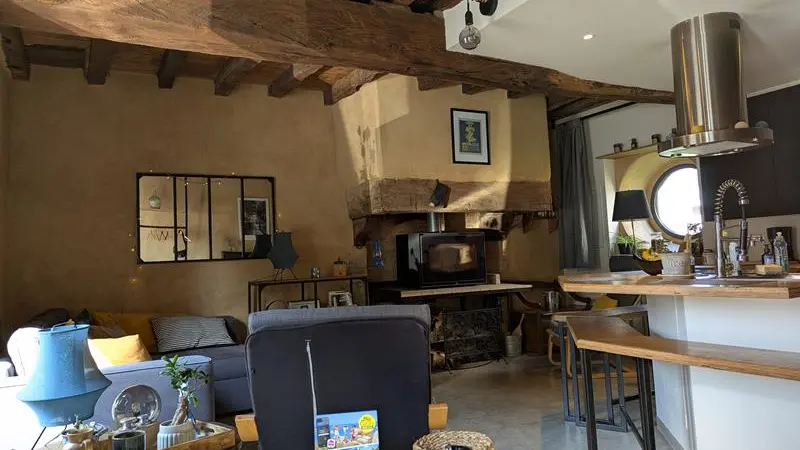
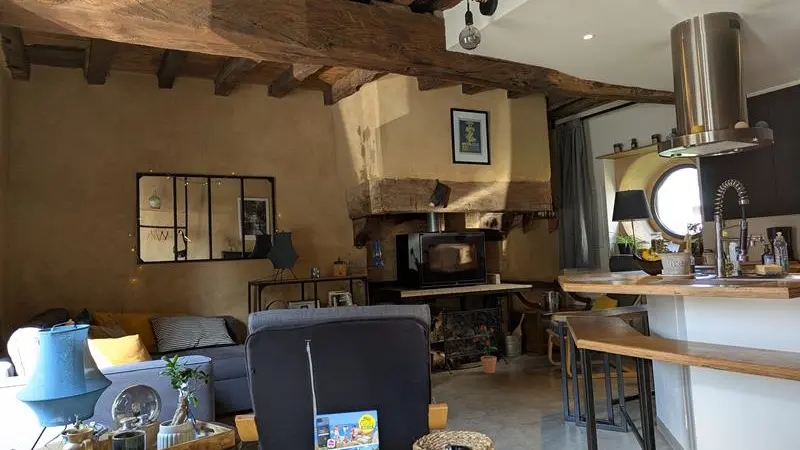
+ potted plant [472,325,498,374]
